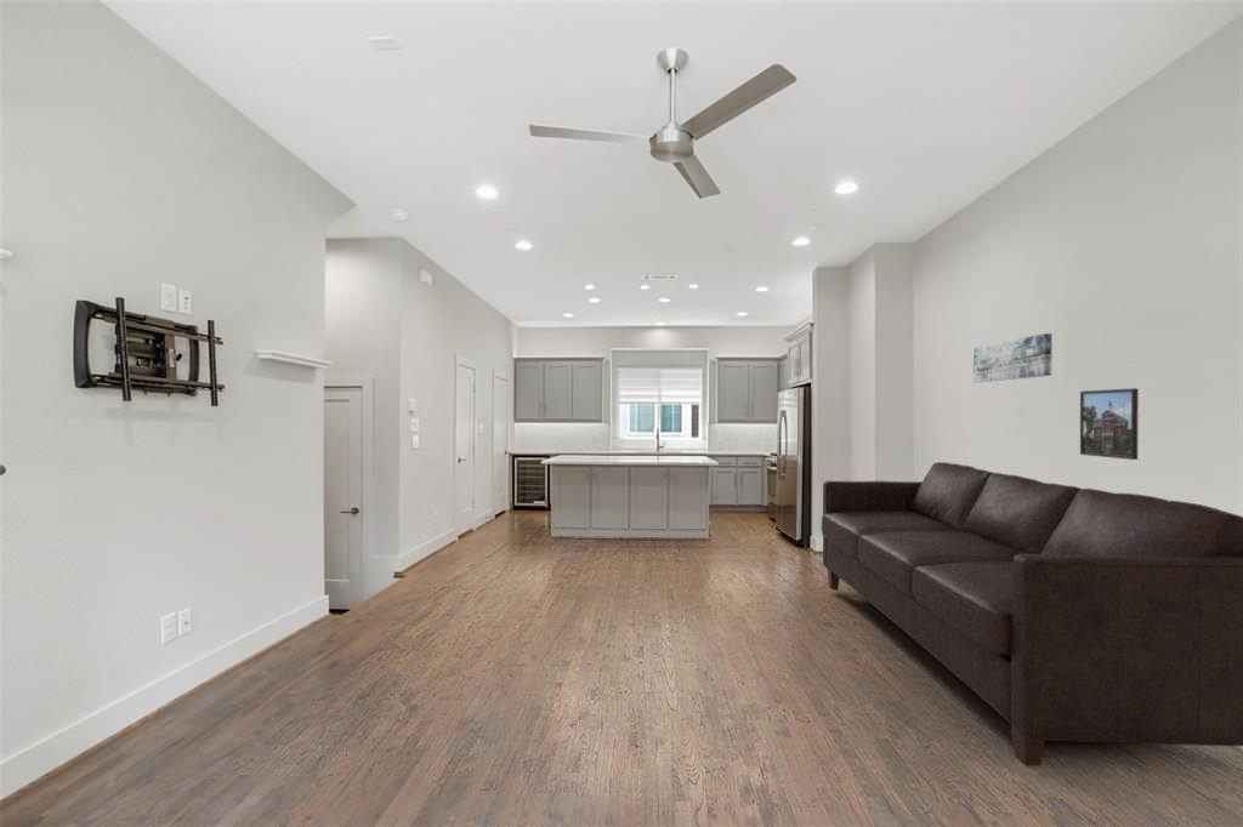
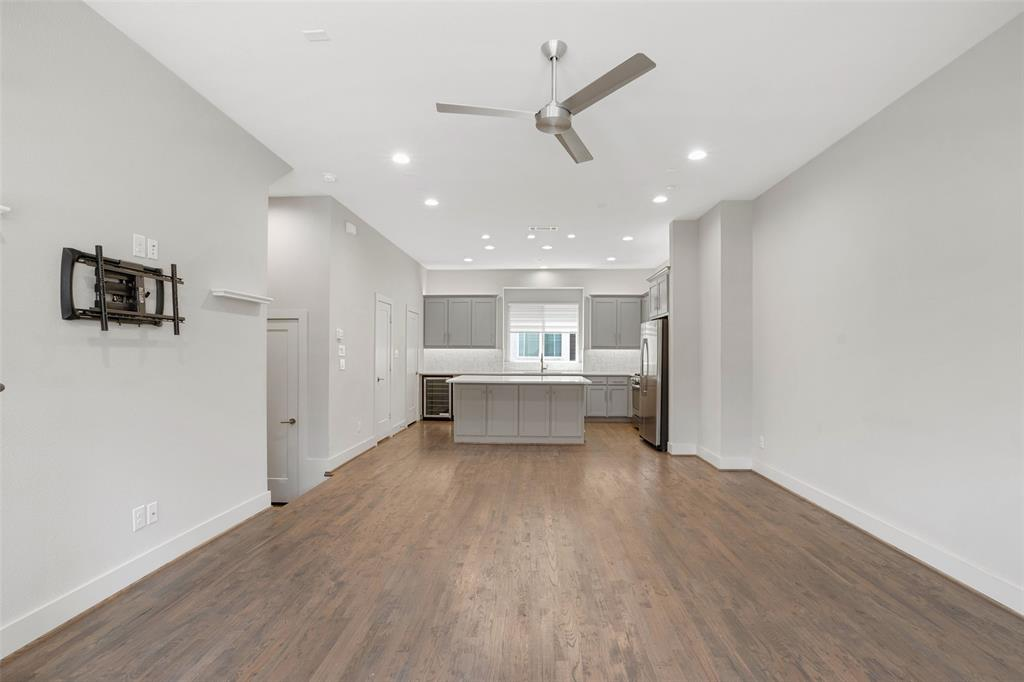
- wall art [972,332,1054,383]
- sofa [821,461,1243,768]
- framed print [1079,387,1140,461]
